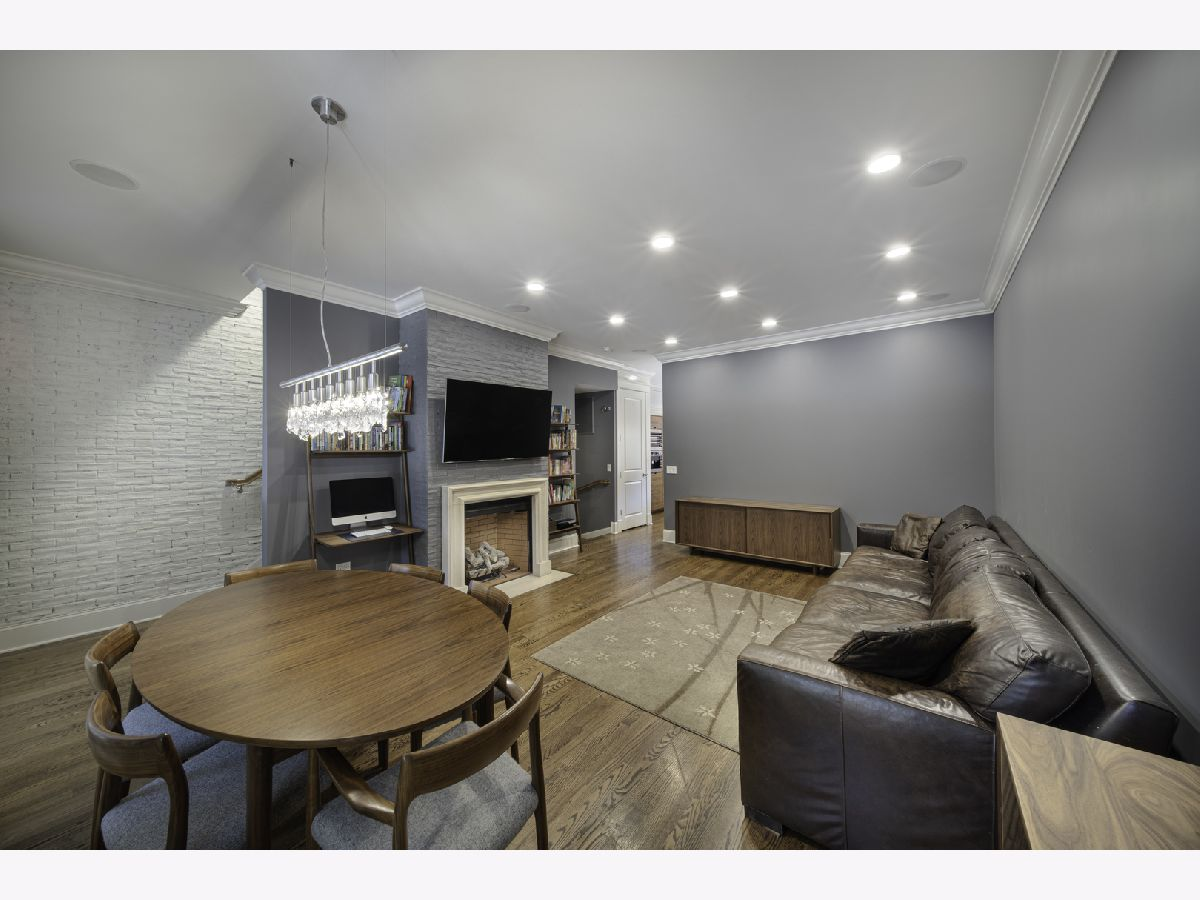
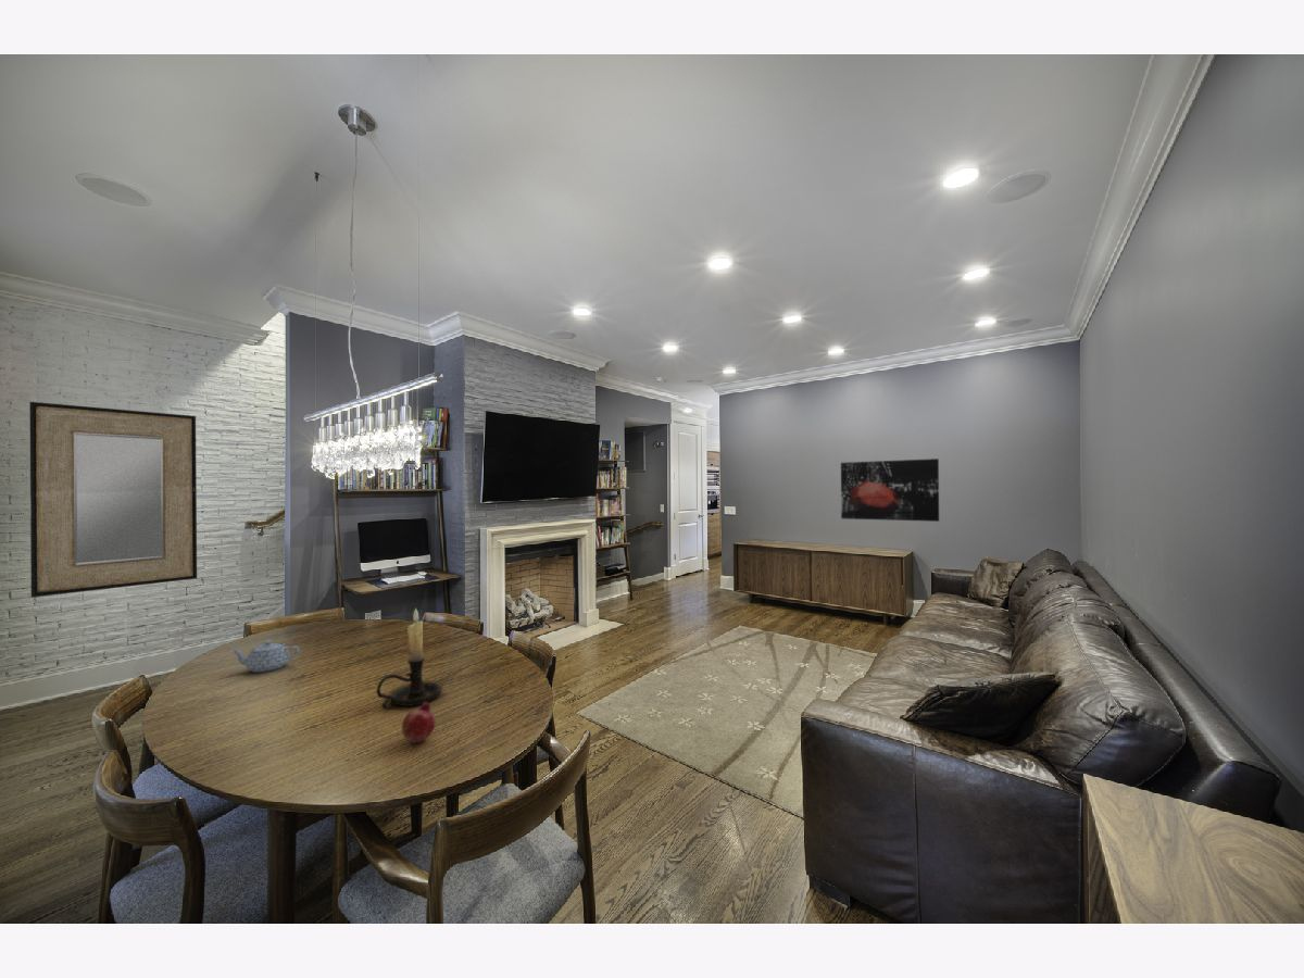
+ candle holder [375,607,443,710]
+ fruit [401,701,437,744]
+ teapot [230,639,300,674]
+ wall art [840,457,940,523]
+ home mirror [28,401,198,599]
